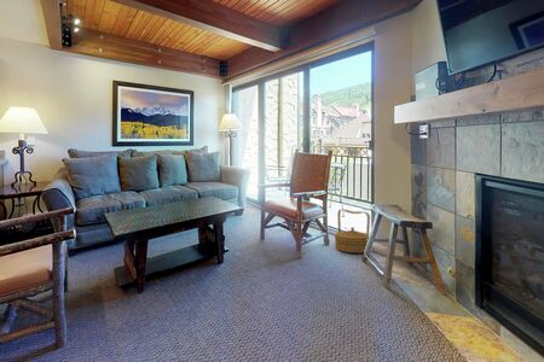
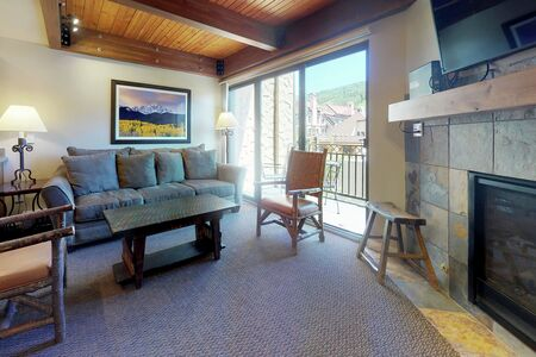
- woven basket [334,208,371,253]
